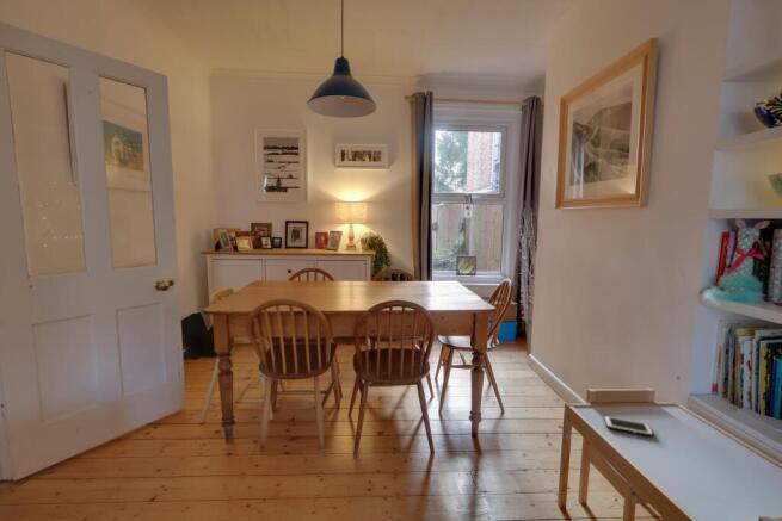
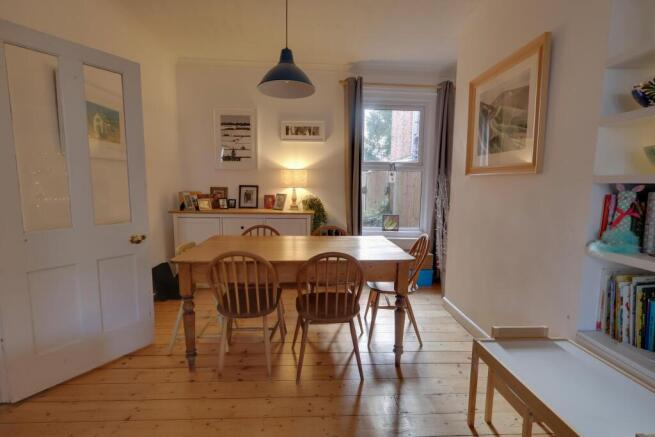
- cell phone [603,415,654,438]
